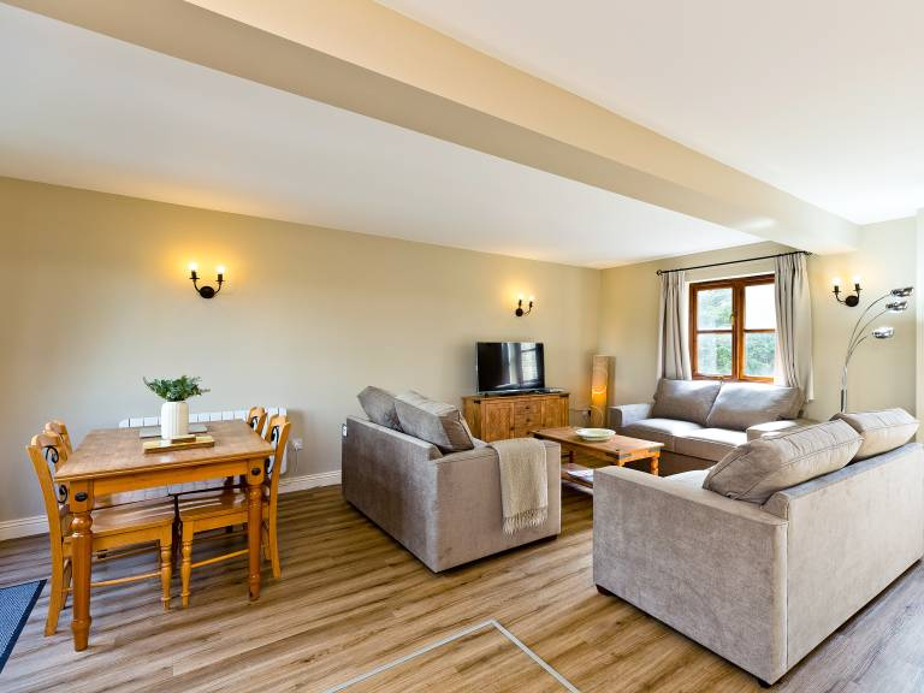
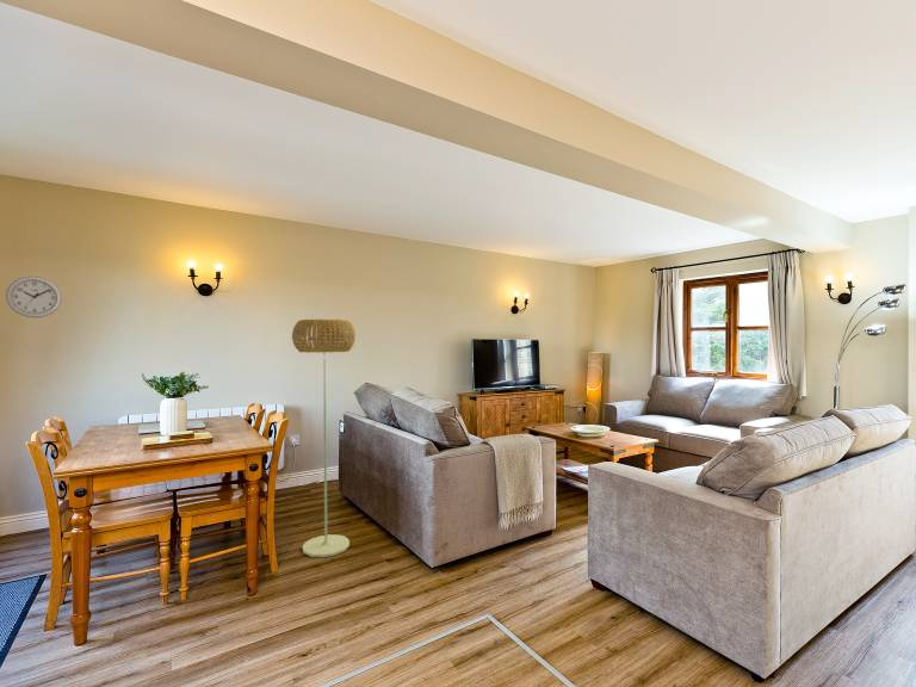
+ wall clock [5,276,63,318]
+ floor lamp [291,318,357,558]
